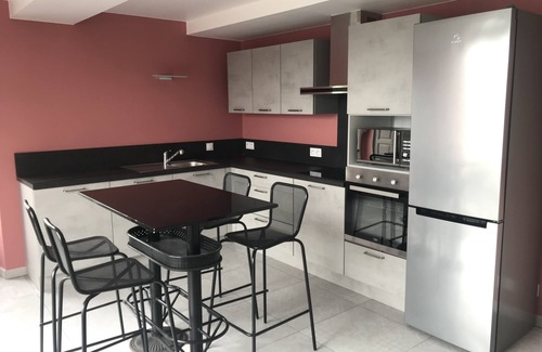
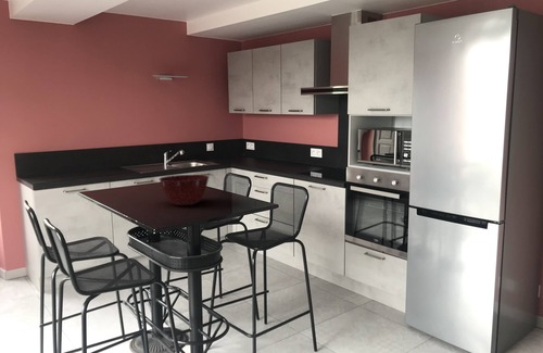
+ mixing bowl [159,174,210,206]
